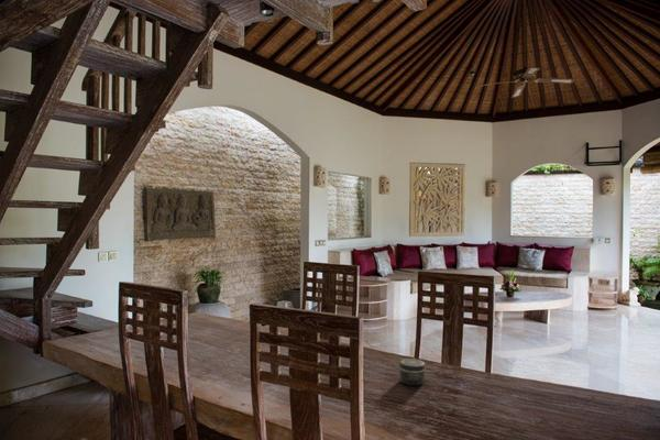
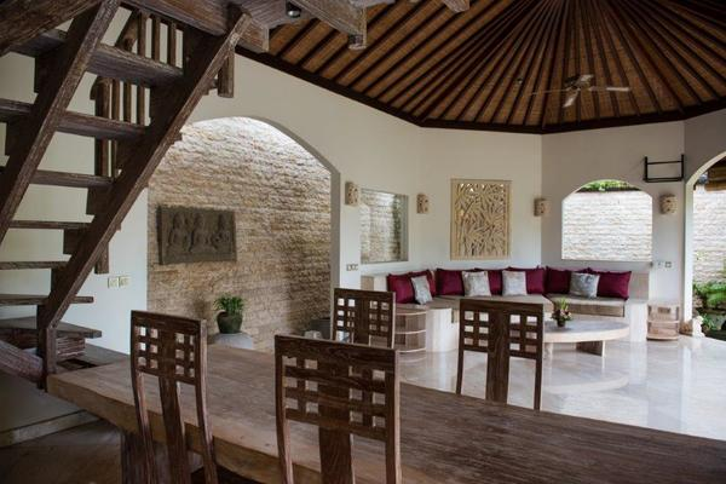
- jar [398,358,426,386]
